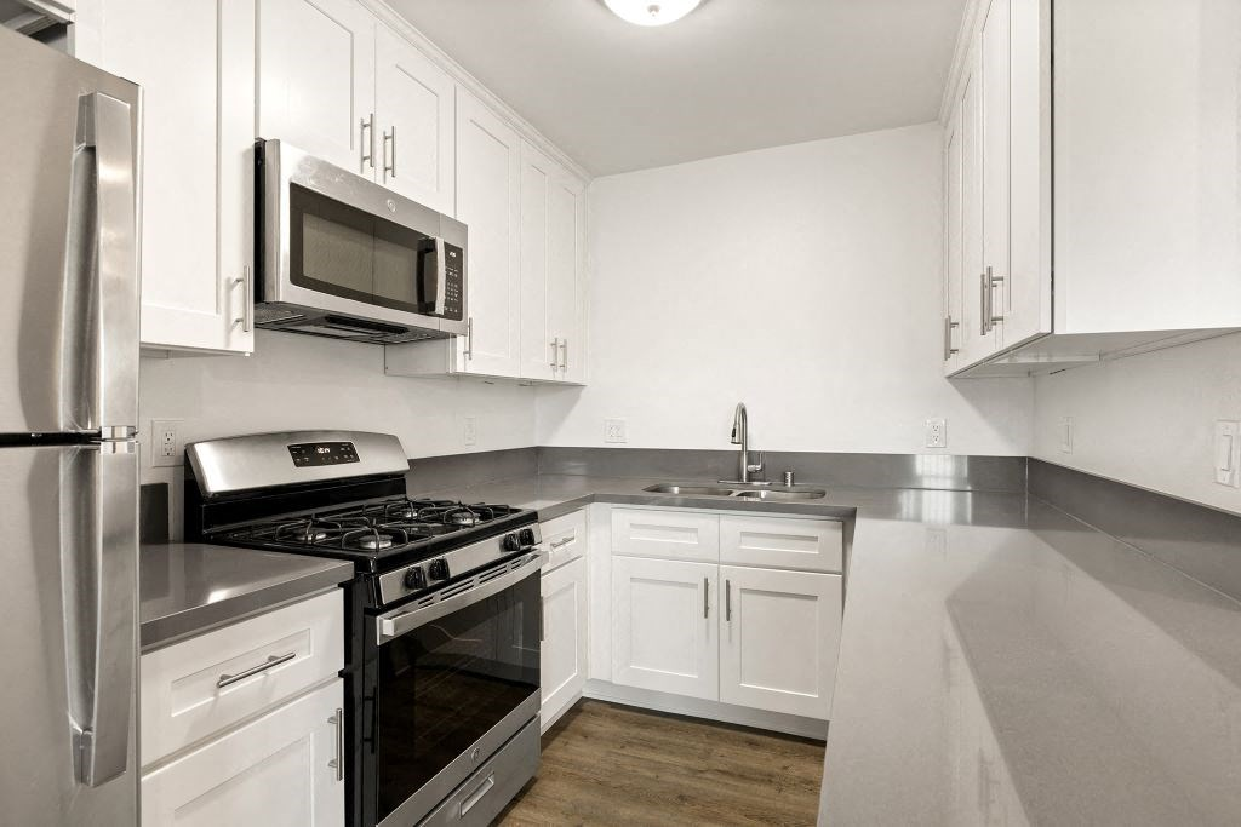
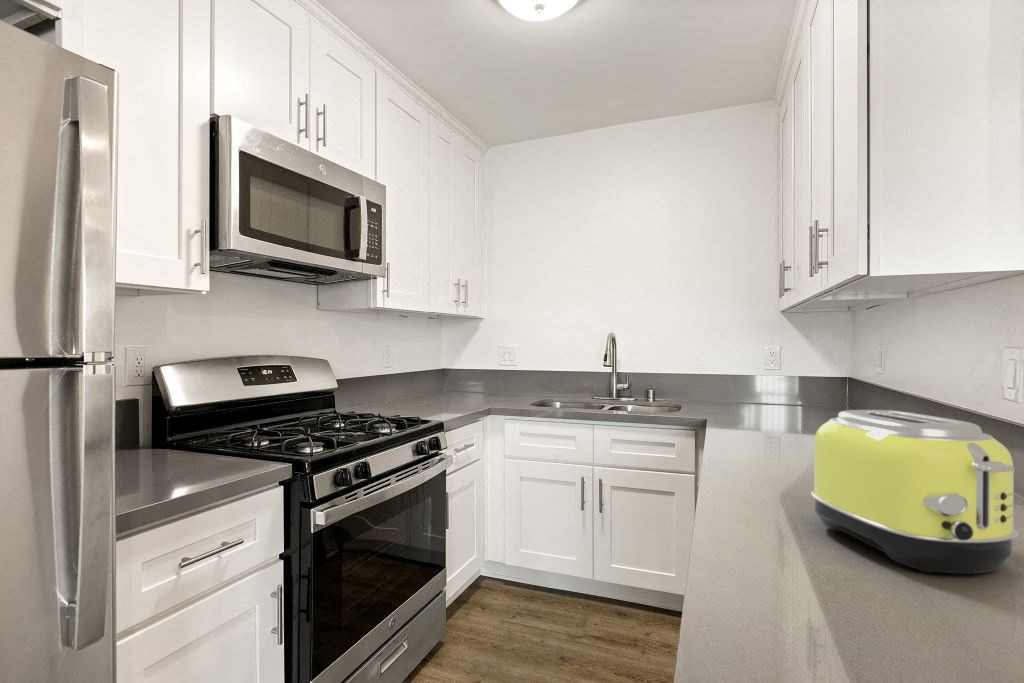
+ toaster [810,409,1019,574]
